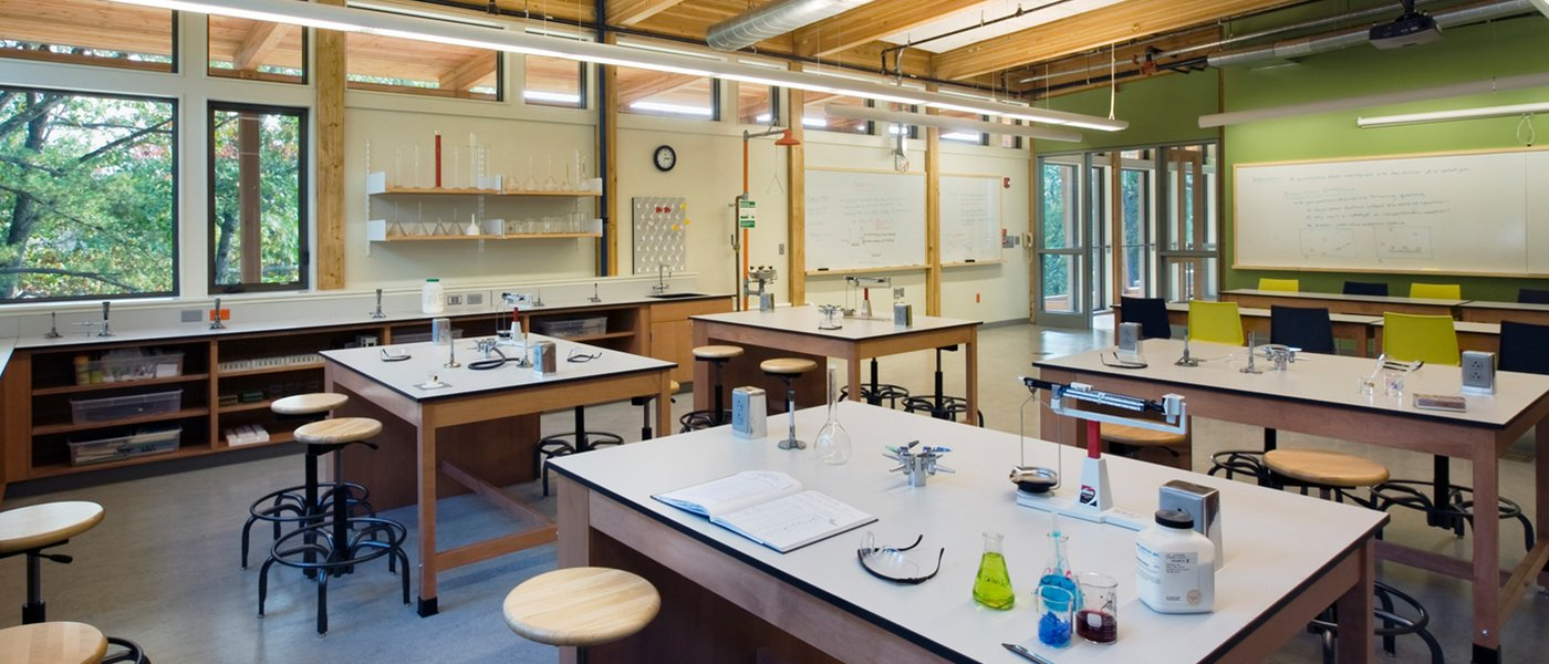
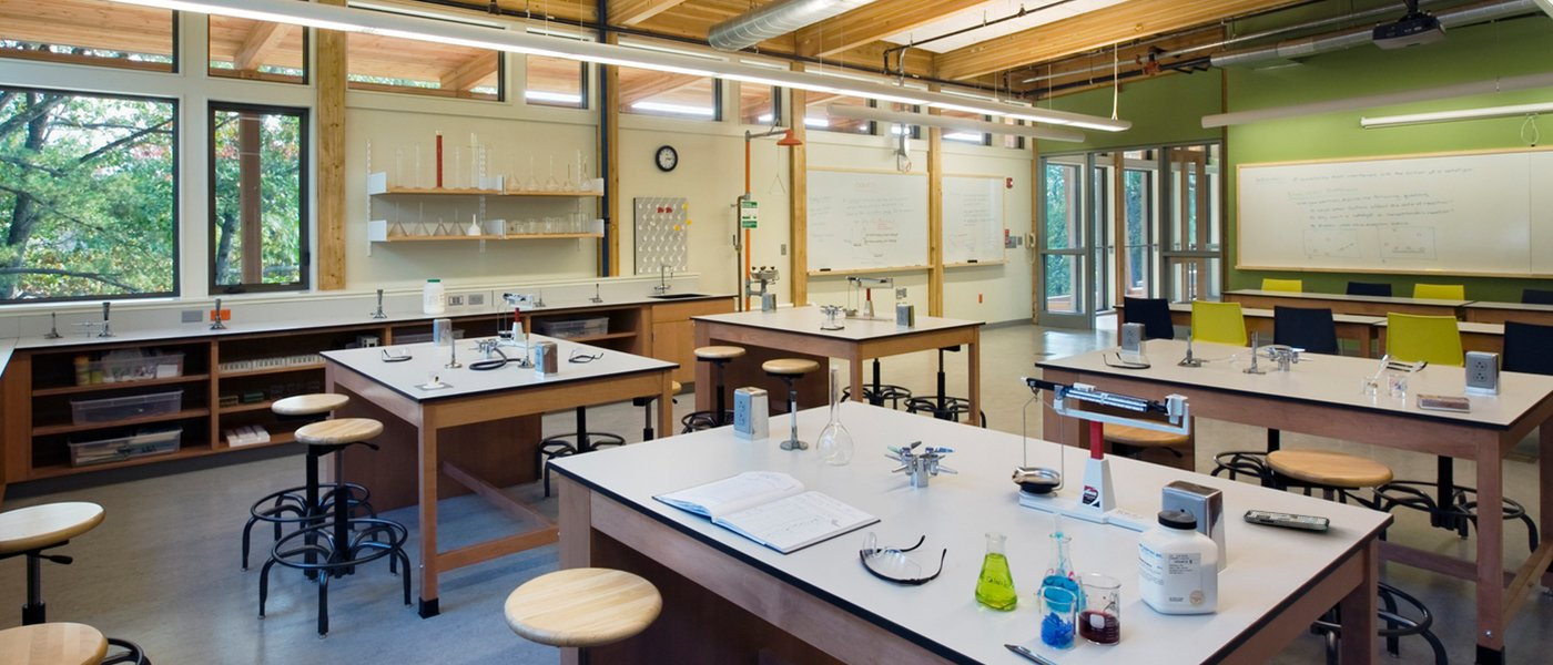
+ phone case [1242,509,1331,531]
